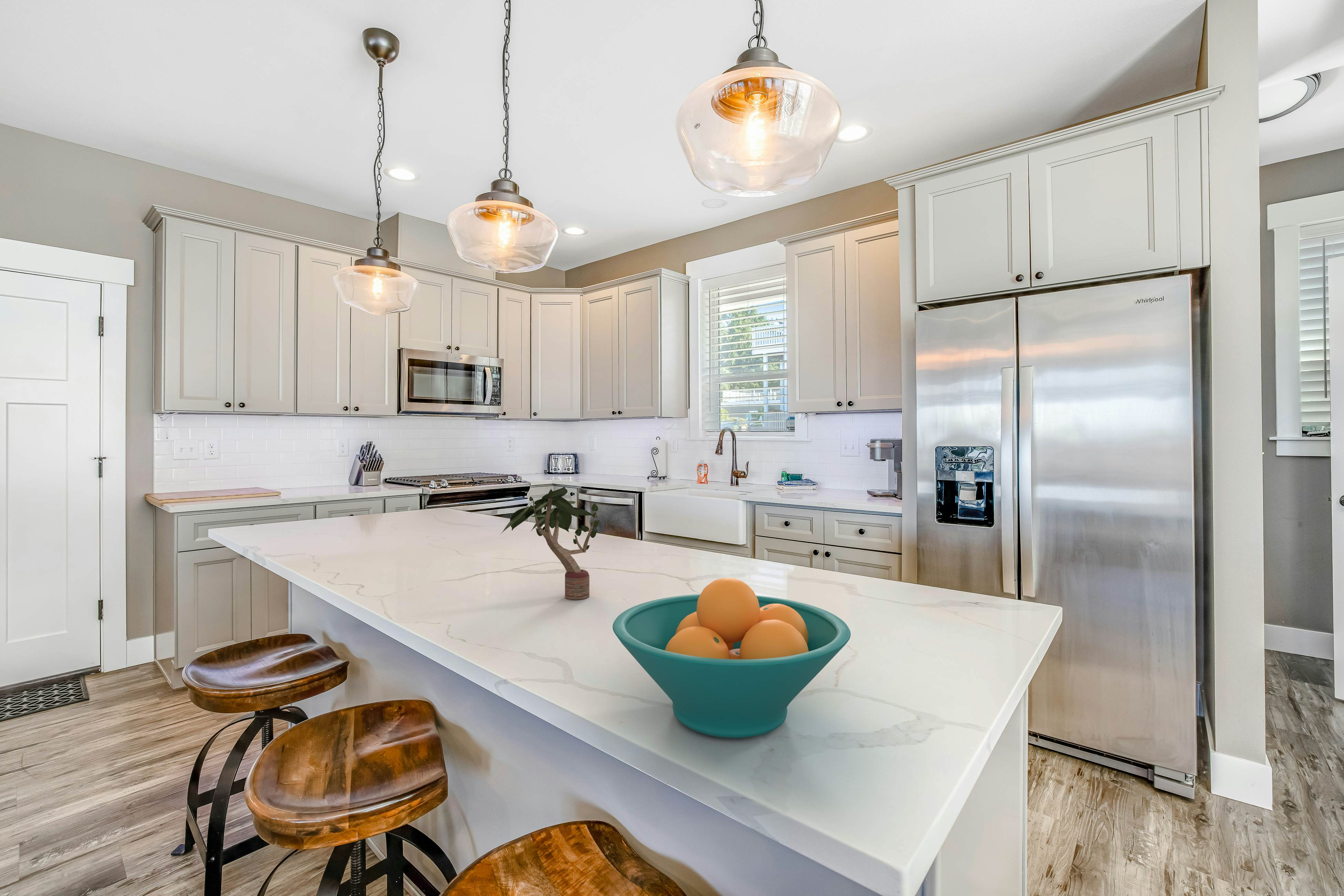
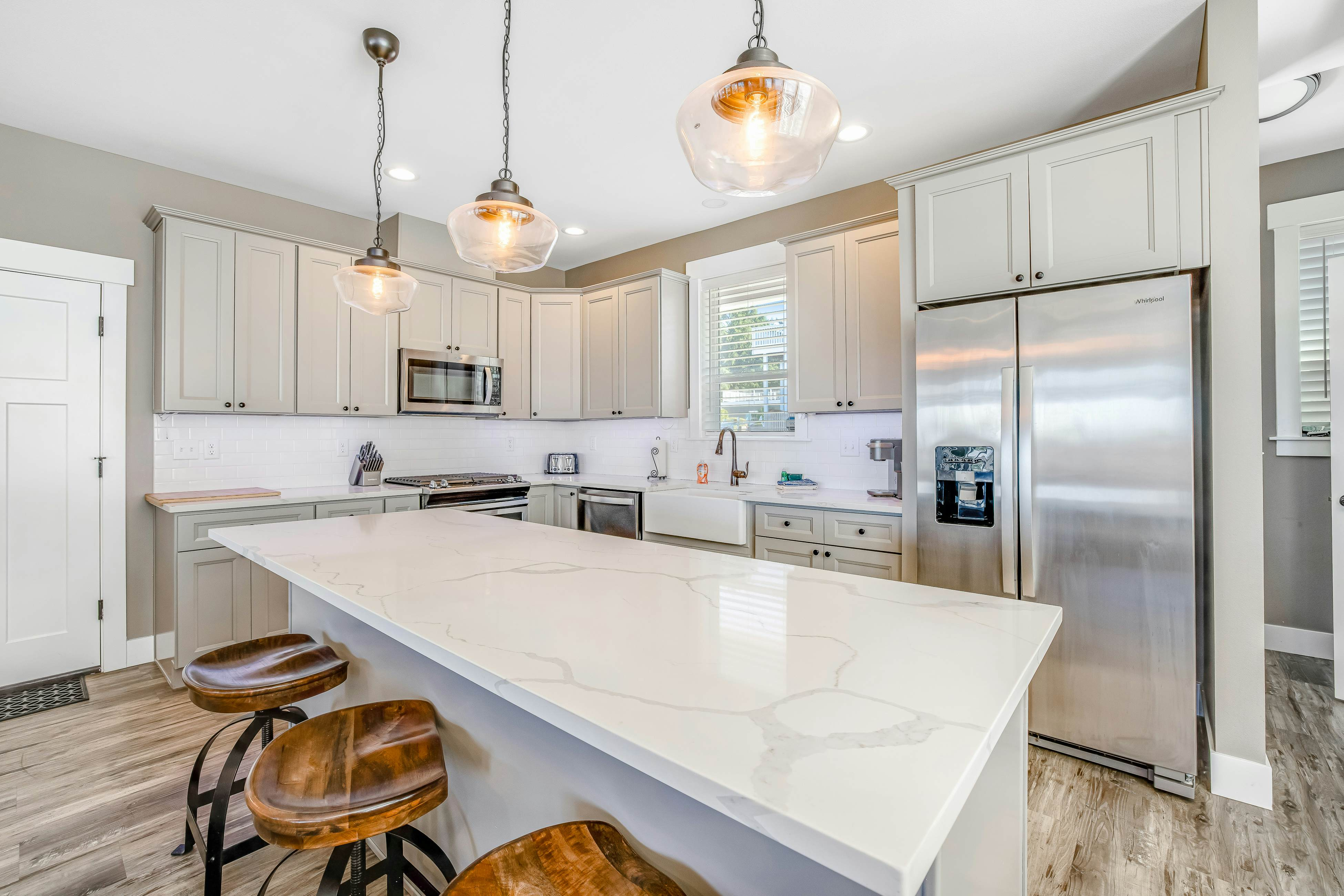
- fruit bowl [612,577,851,739]
- potted plant [500,486,600,600]
